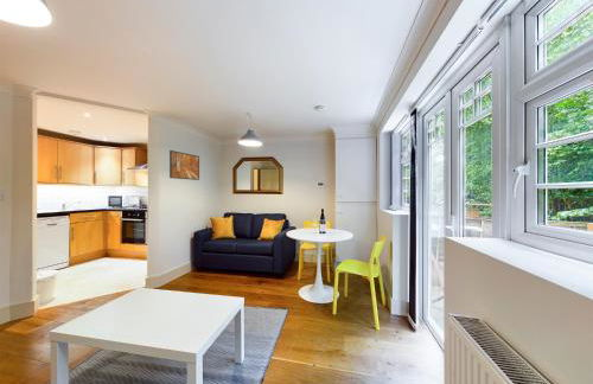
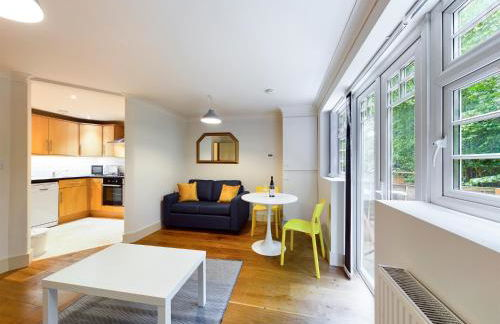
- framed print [168,149,200,181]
